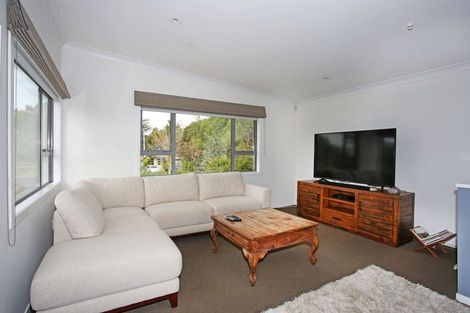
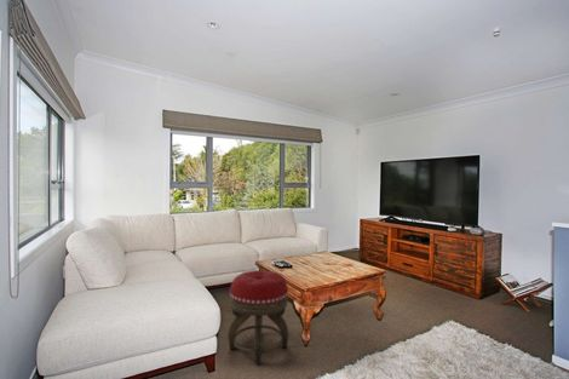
+ footstool [228,269,289,366]
